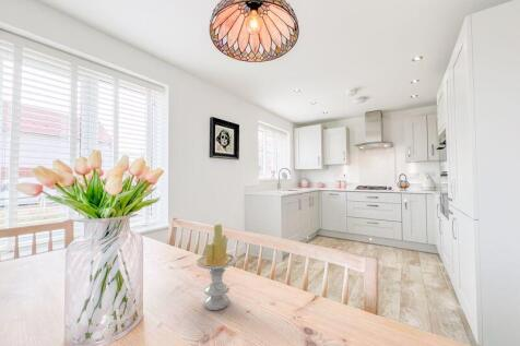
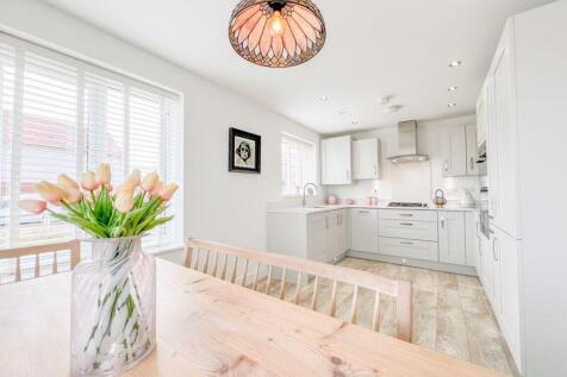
- candle [196,223,238,311]
